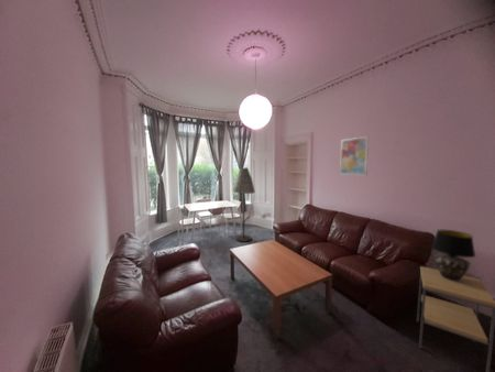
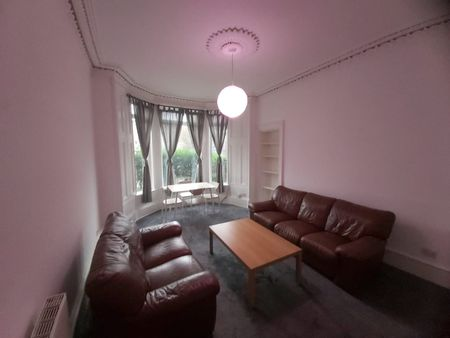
- table lamp [431,229,476,281]
- side table [416,265,495,372]
- wall art [339,135,370,176]
- floor lamp [231,166,256,243]
